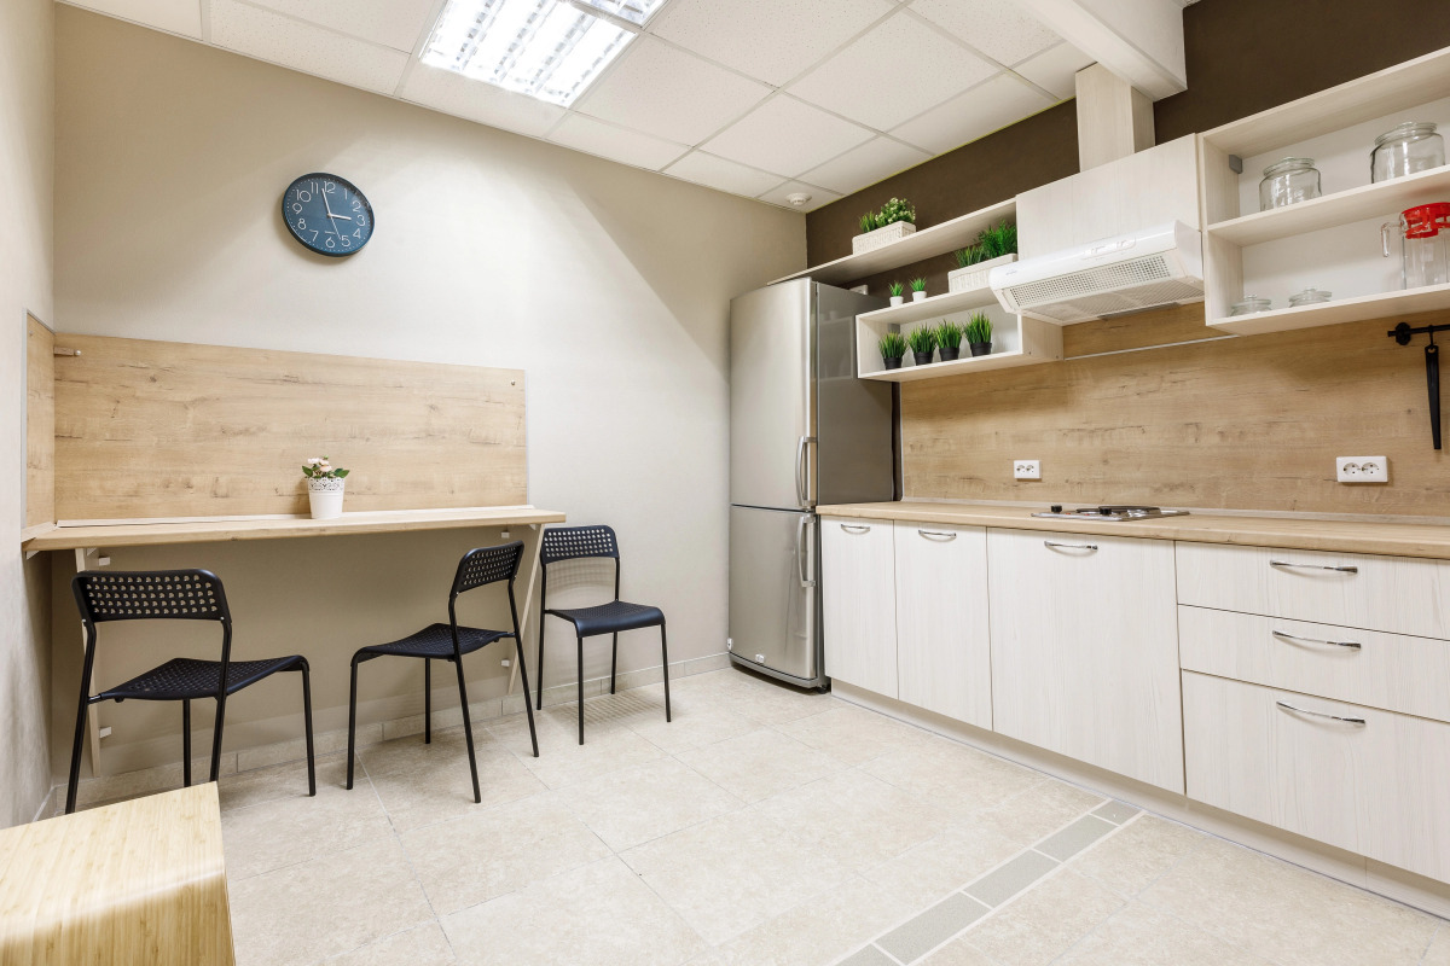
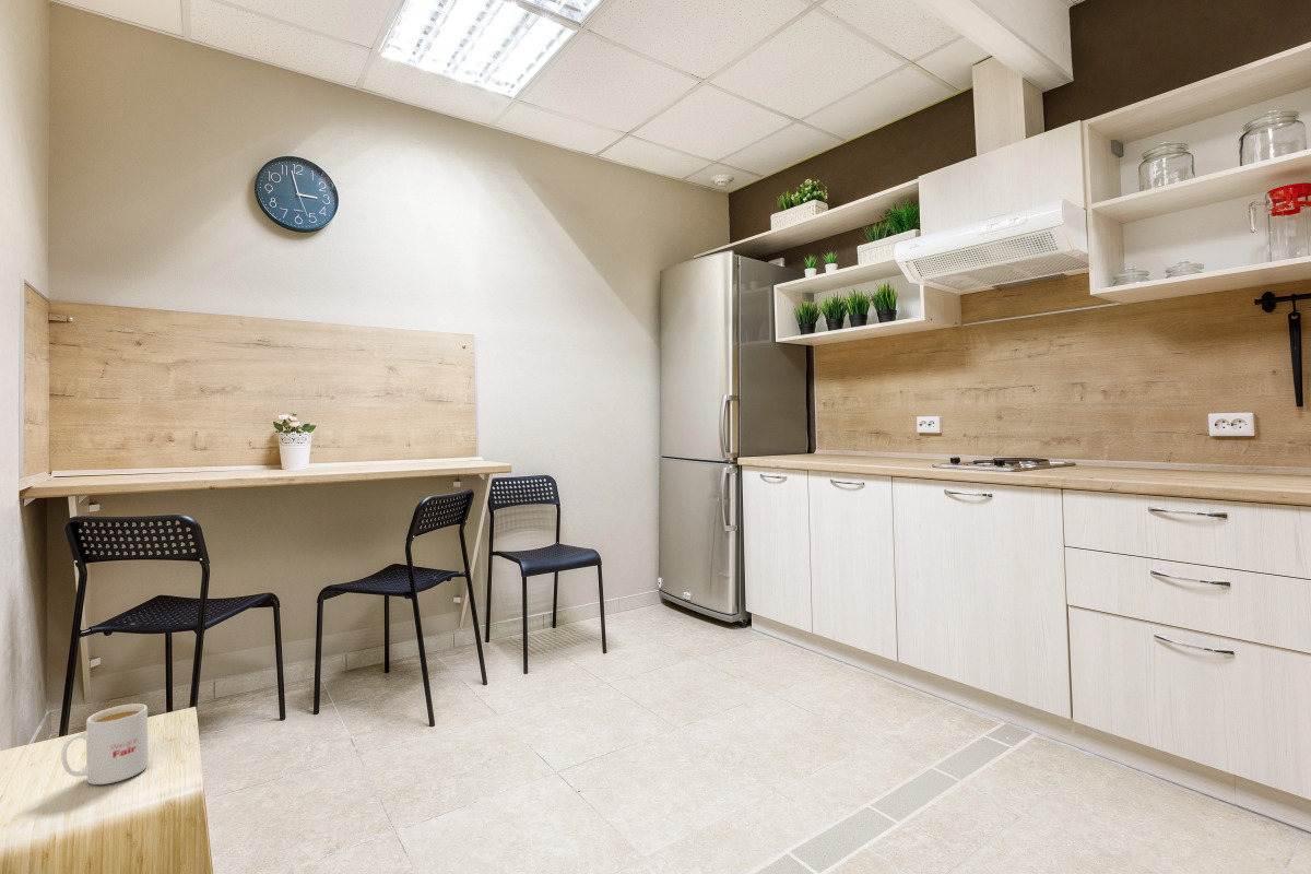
+ mug [60,702,150,786]
